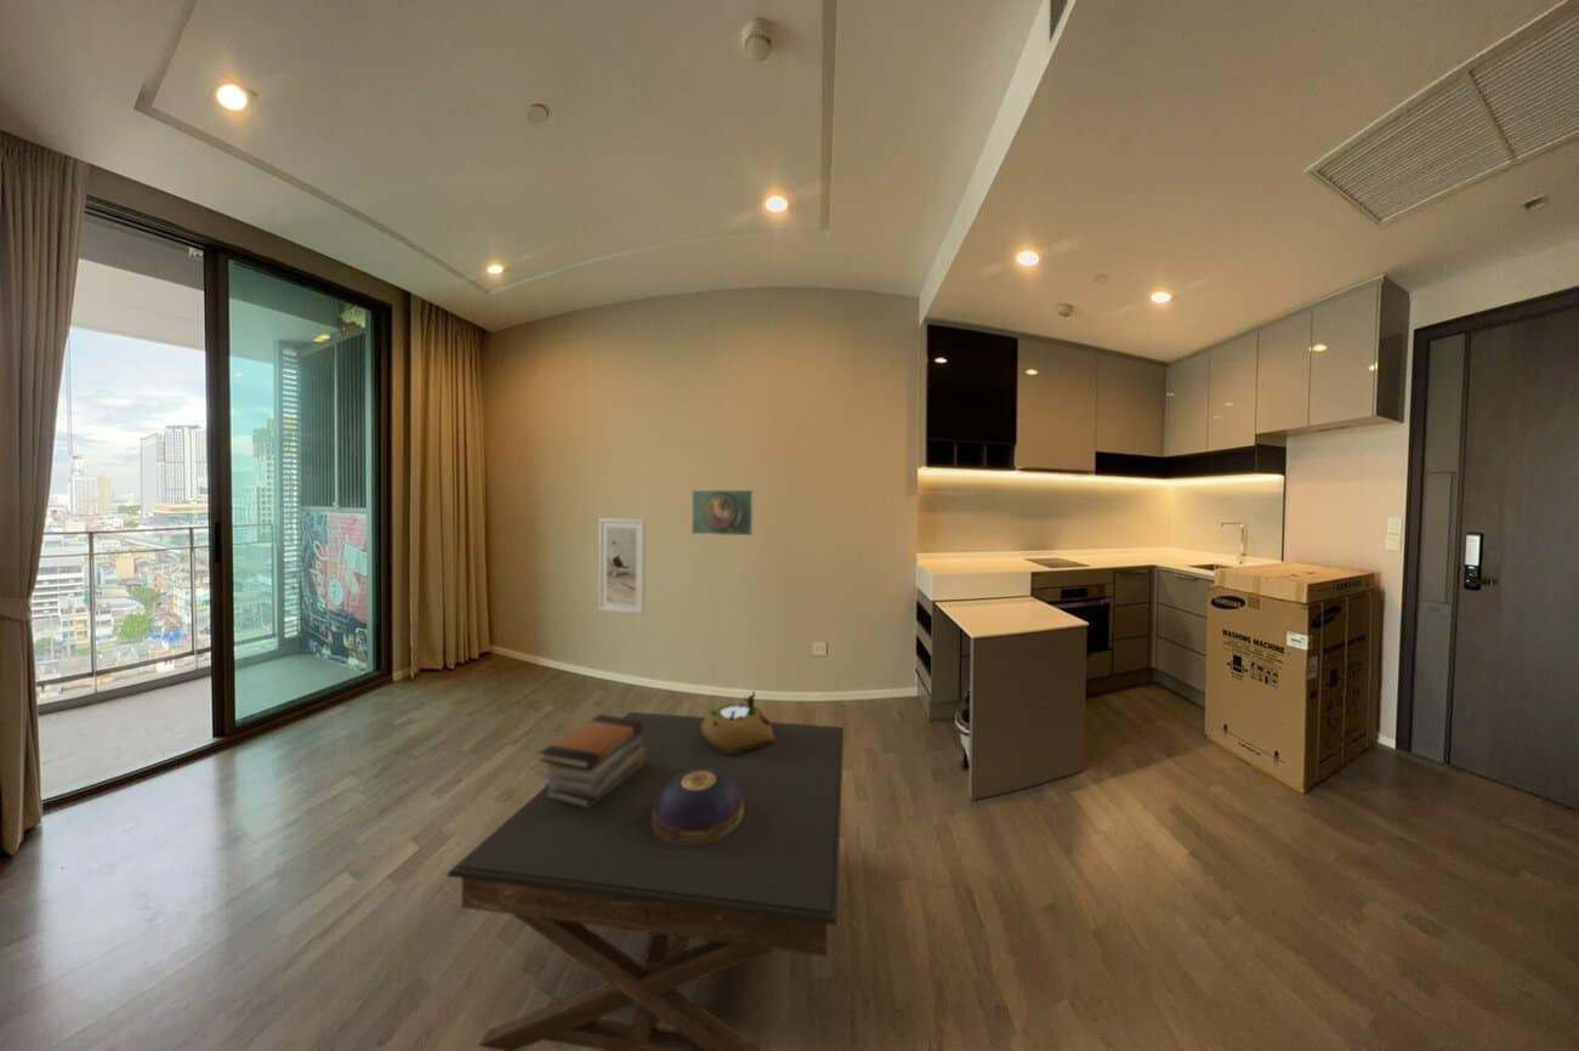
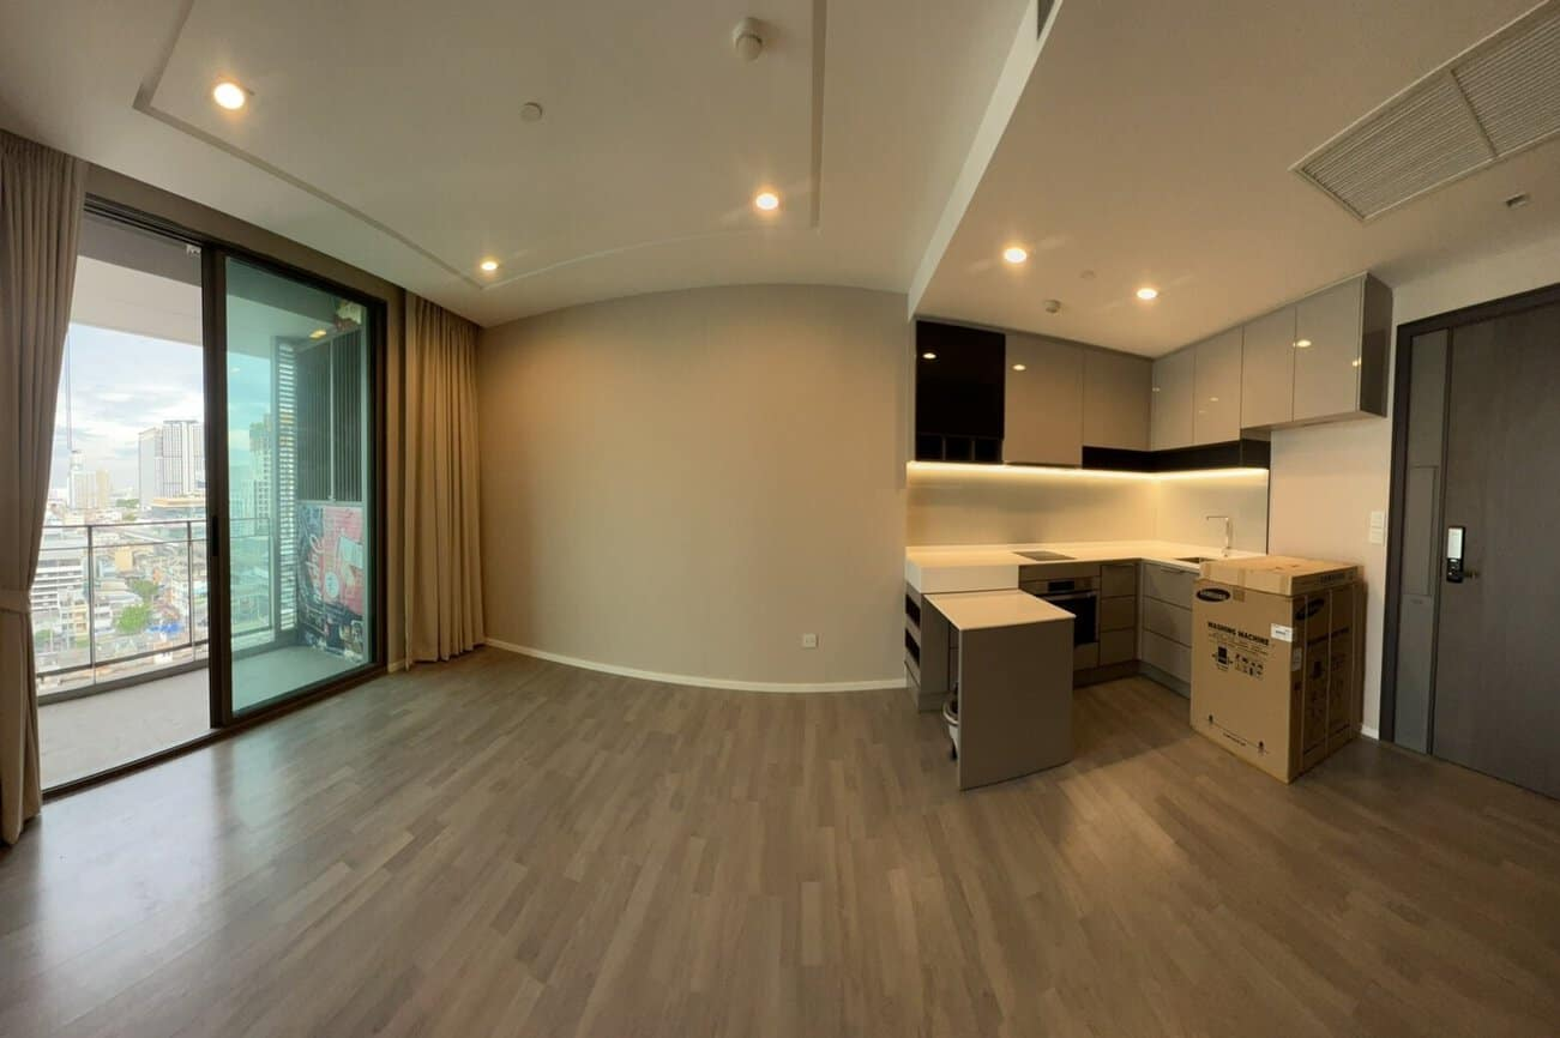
- succulent planter [702,691,776,756]
- coffee table [445,711,845,1051]
- book stack [538,714,646,808]
- decorative bowl [652,771,743,845]
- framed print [691,489,755,536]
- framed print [597,517,647,615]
